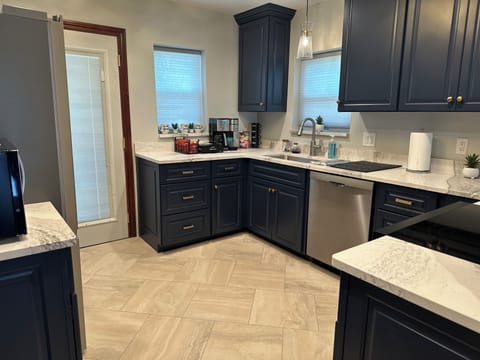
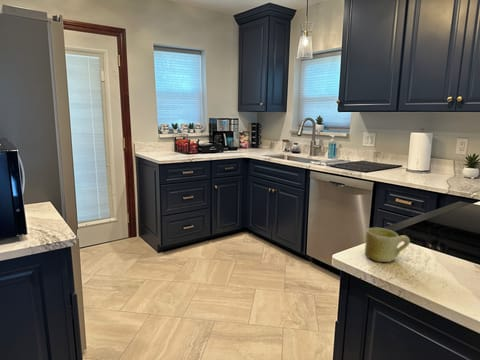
+ mug [364,226,411,263]
